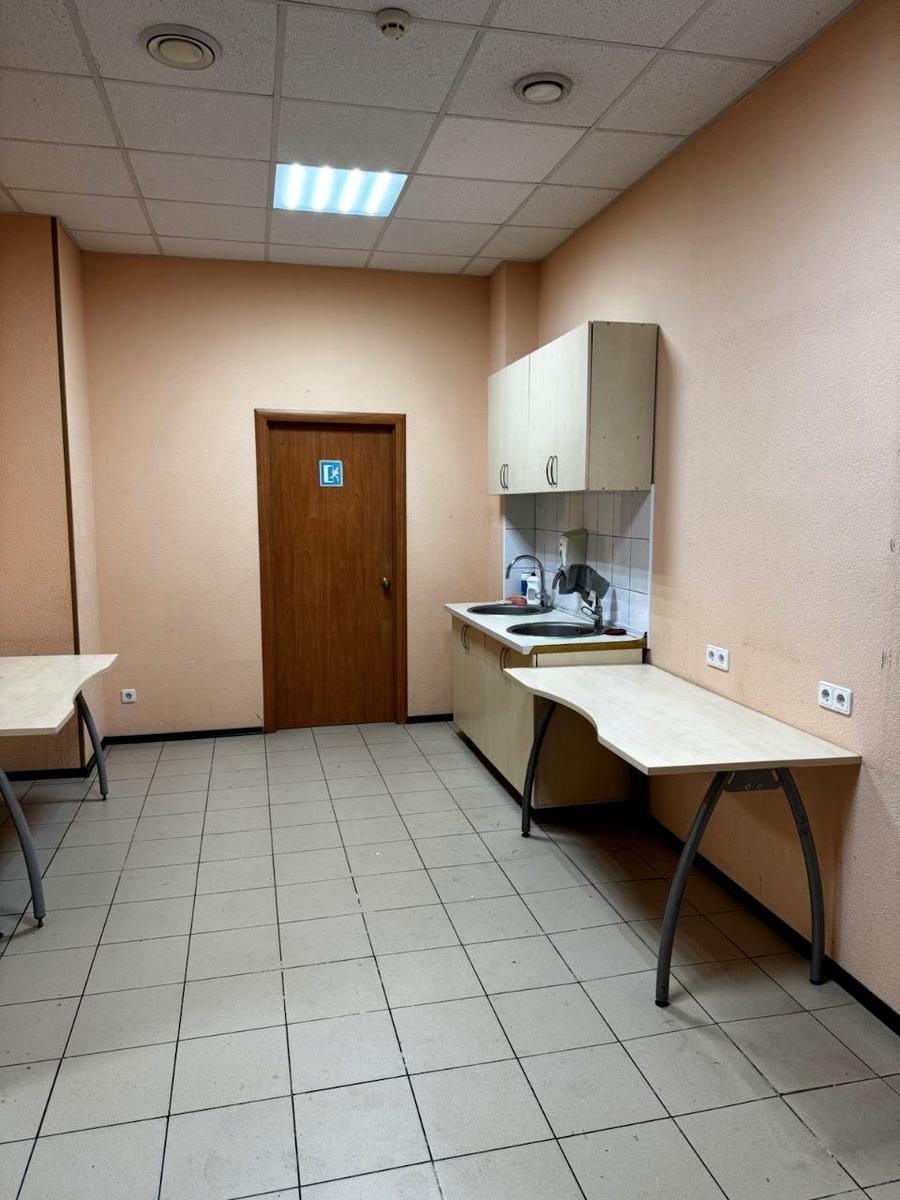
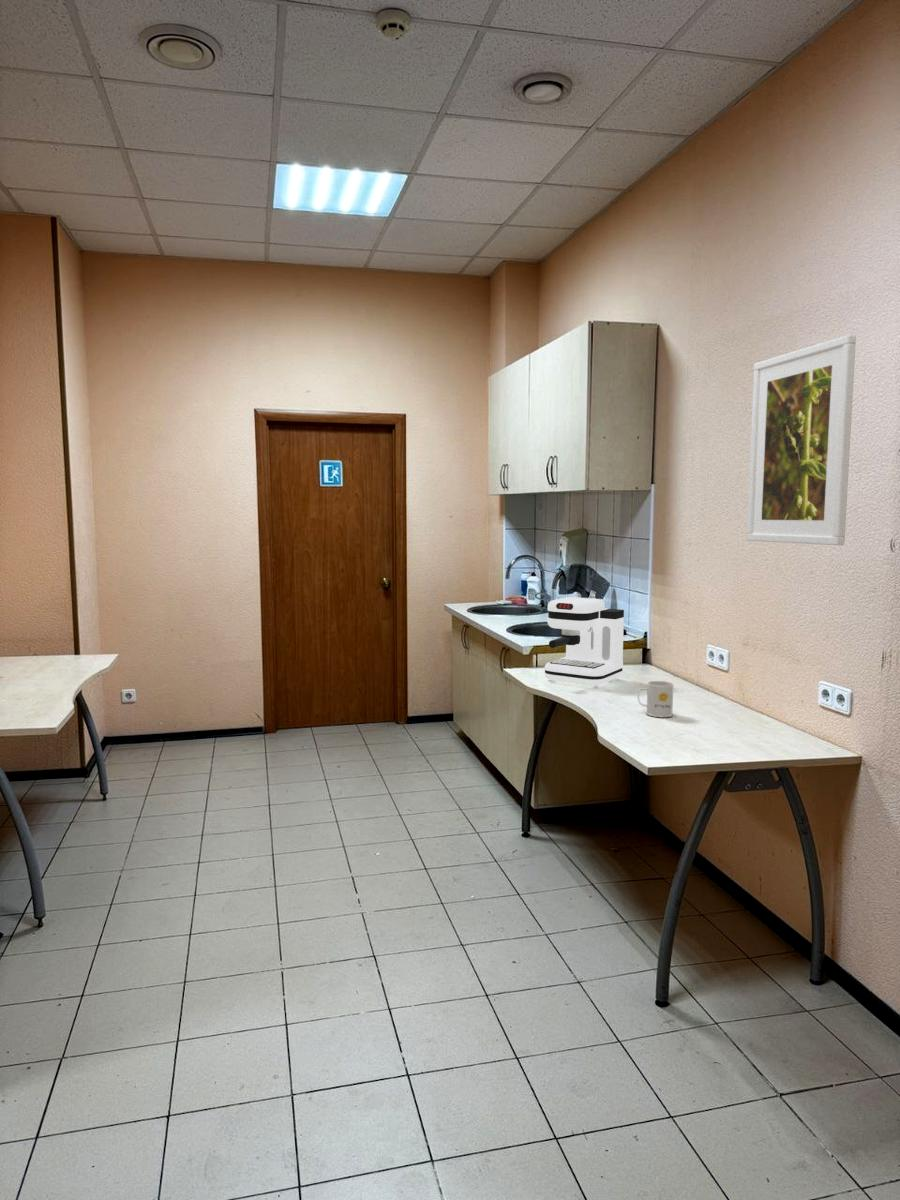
+ mug [637,680,674,718]
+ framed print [746,334,857,546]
+ coffee maker [543,596,625,688]
